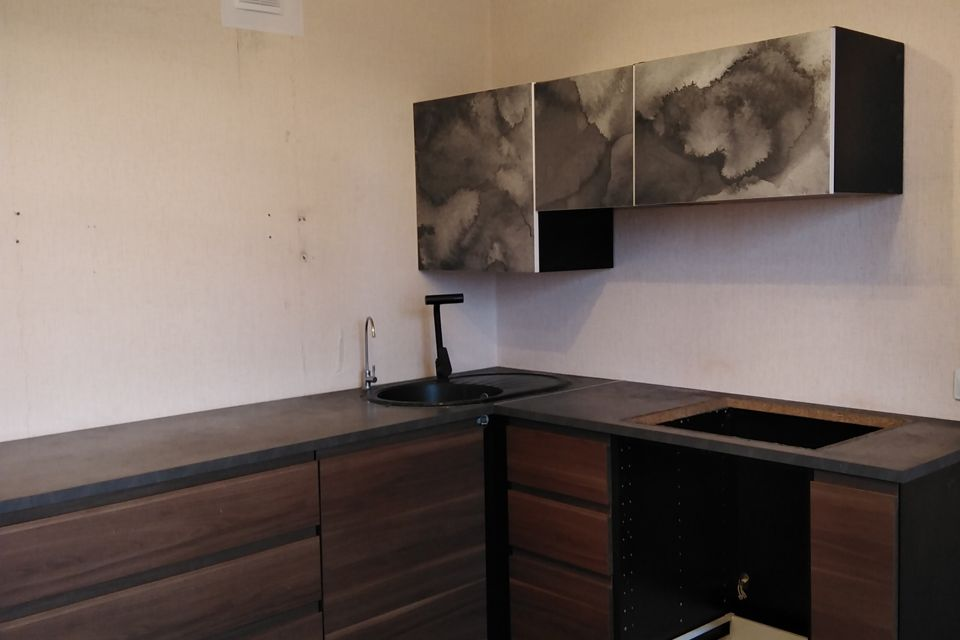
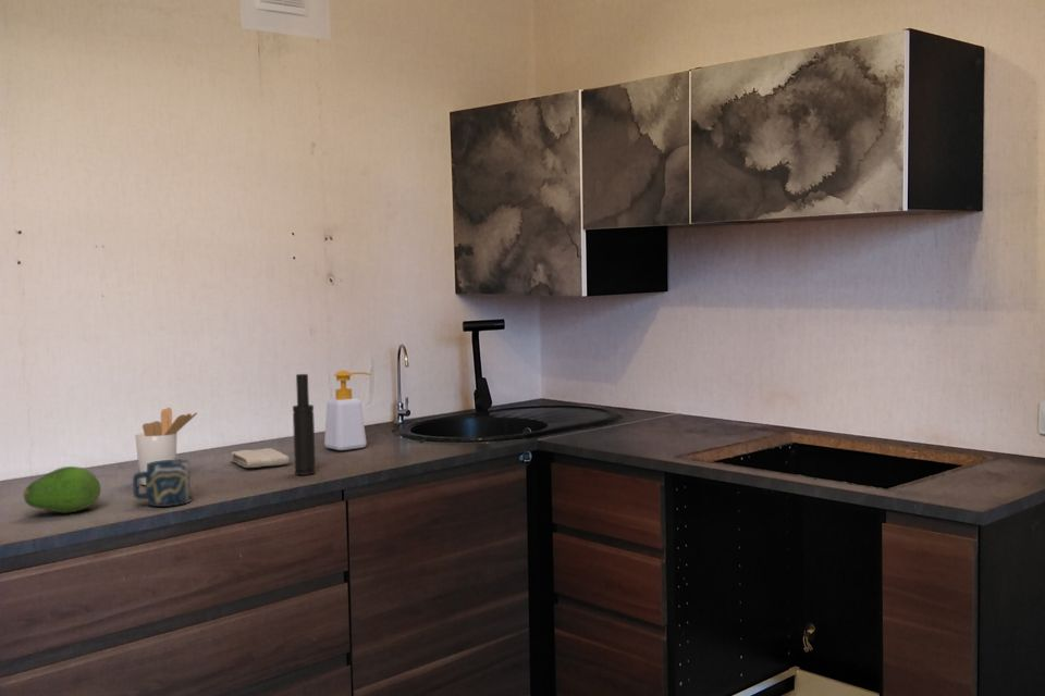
+ utensil holder [134,407,198,486]
+ washcloth [231,447,291,469]
+ cup [132,459,192,508]
+ fruit [23,465,102,514]
+ soap bottle [323,370,372,451]
+ spray bottle [292,373,317,476]
